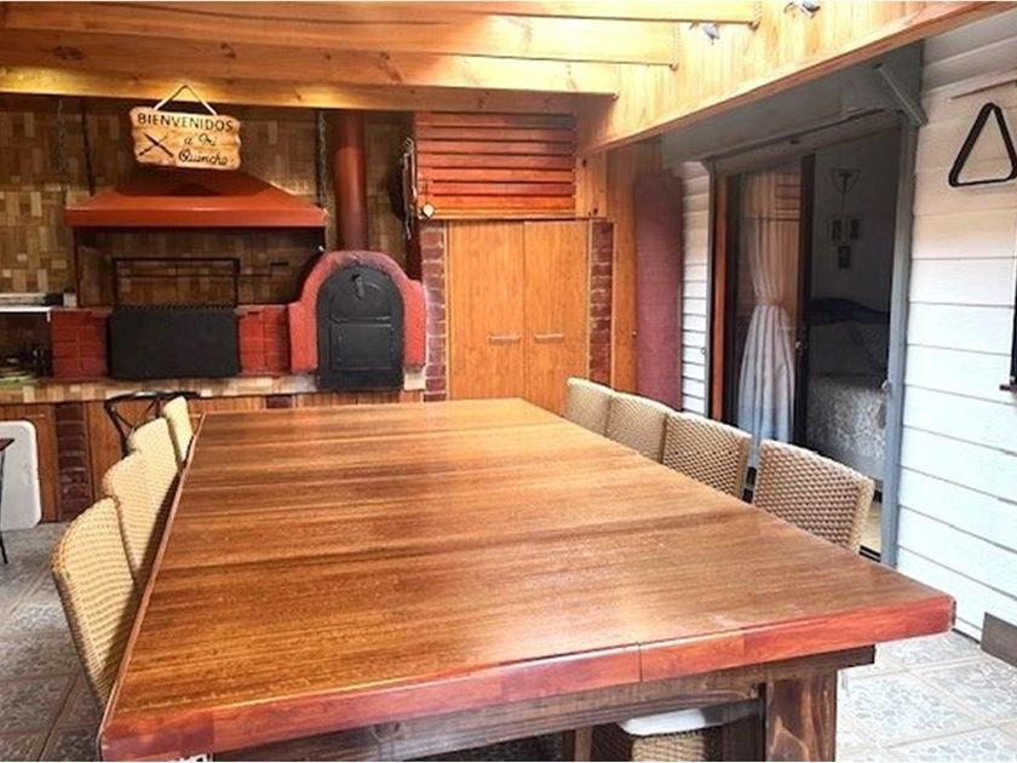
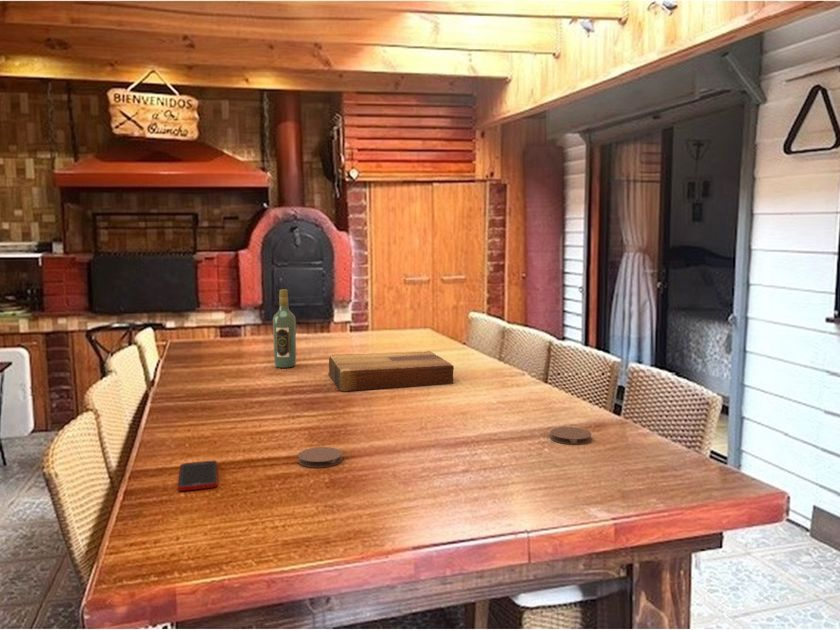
+ coaster [549,426,592,446]
+ cutting board [327,350,455,392]
+ cell phone [177,460,219,492]
+ coaster [297,446,344,469]
+ wine bottle [272,289,297,369]
